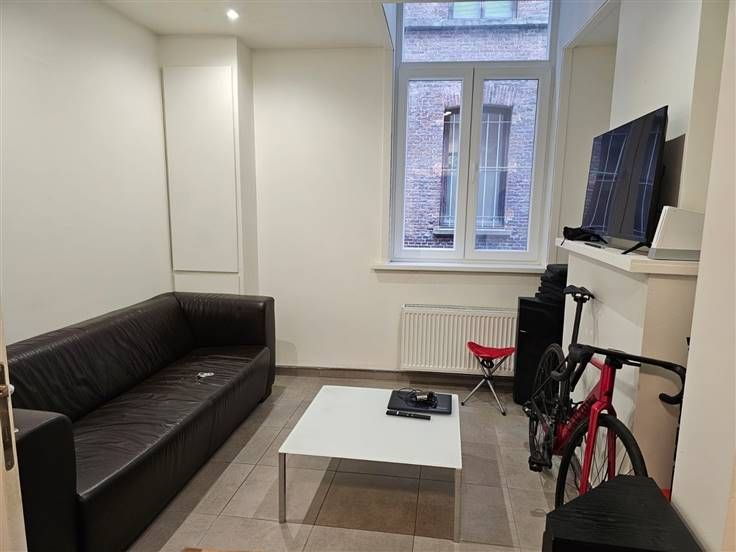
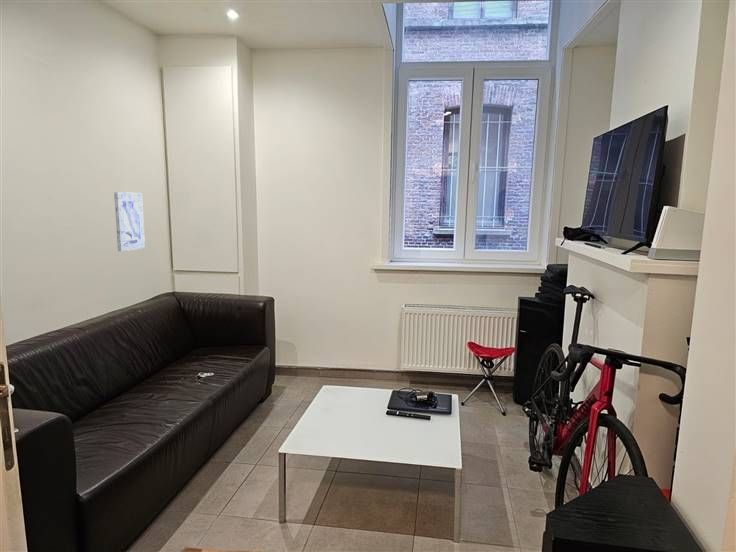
+ wall art [113,191,146,252]
